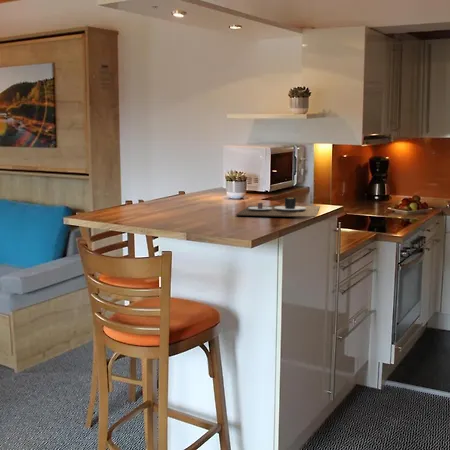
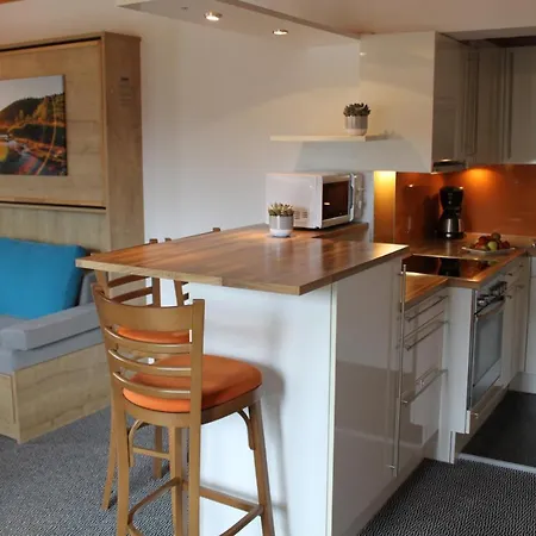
- place mat [235,197,321,218]
